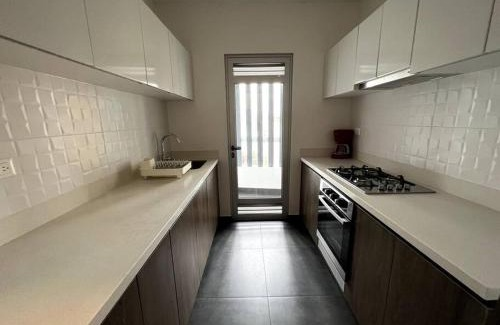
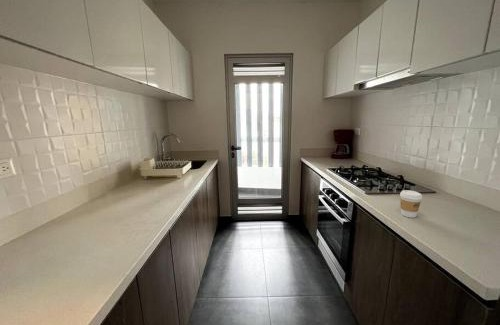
+ coffee cup [399,189,423,219]
